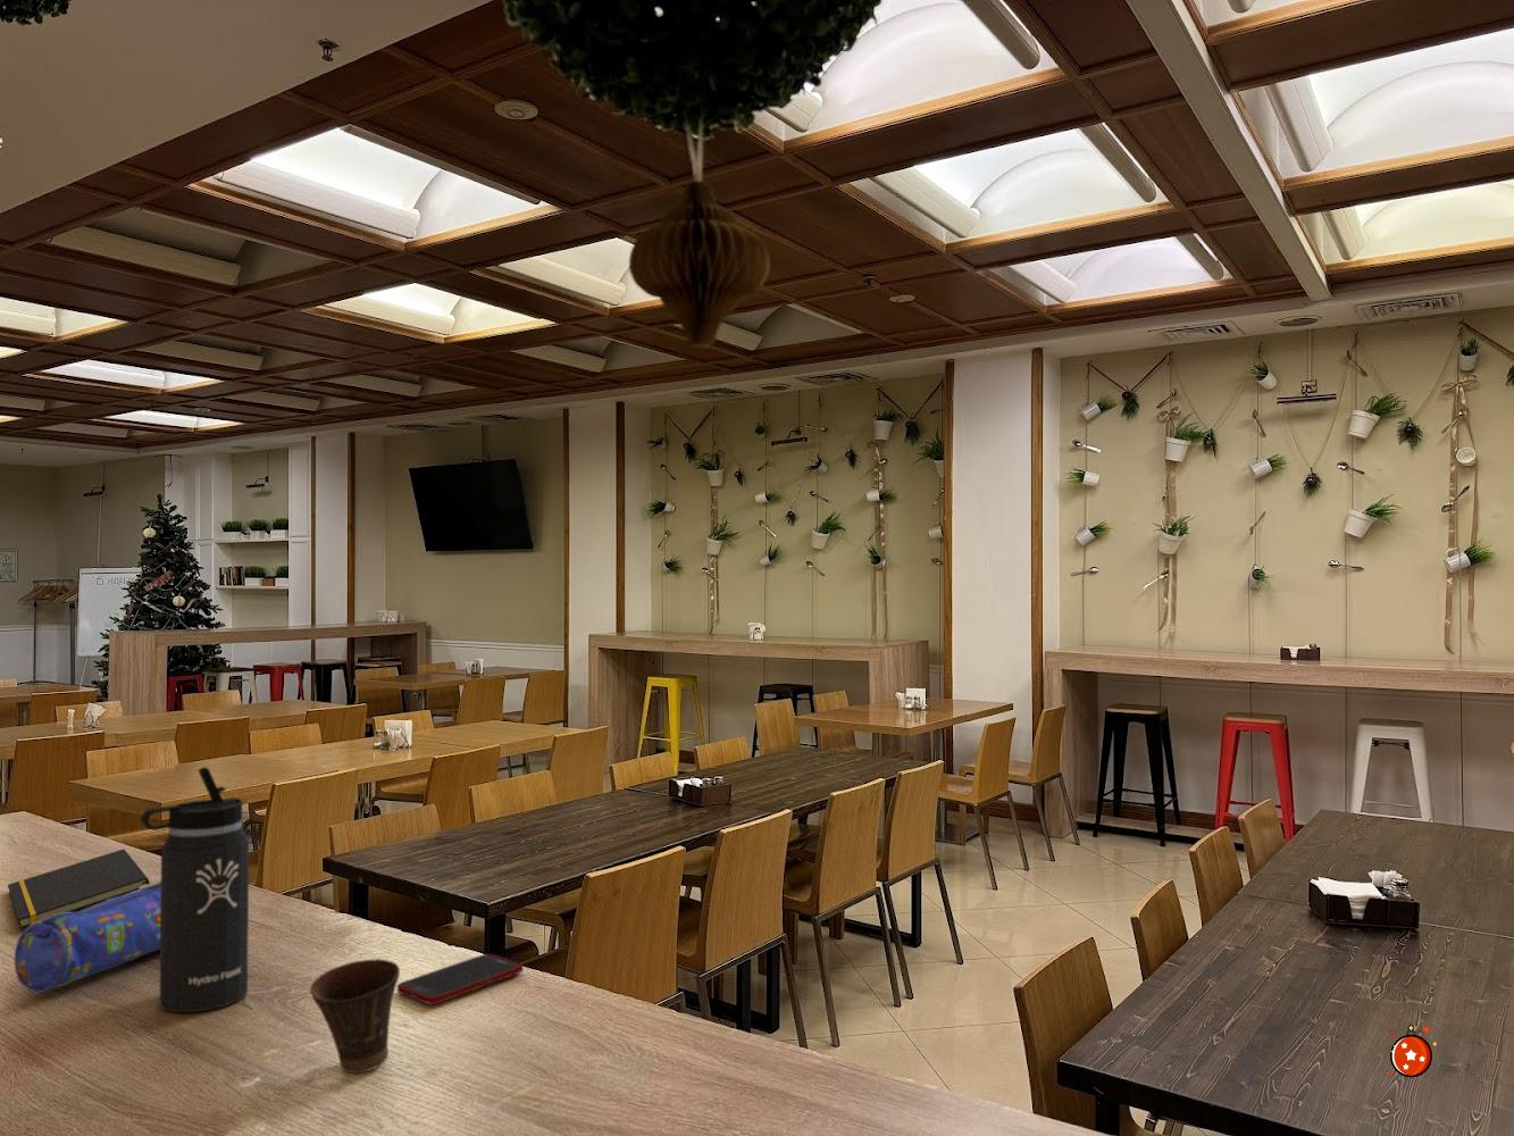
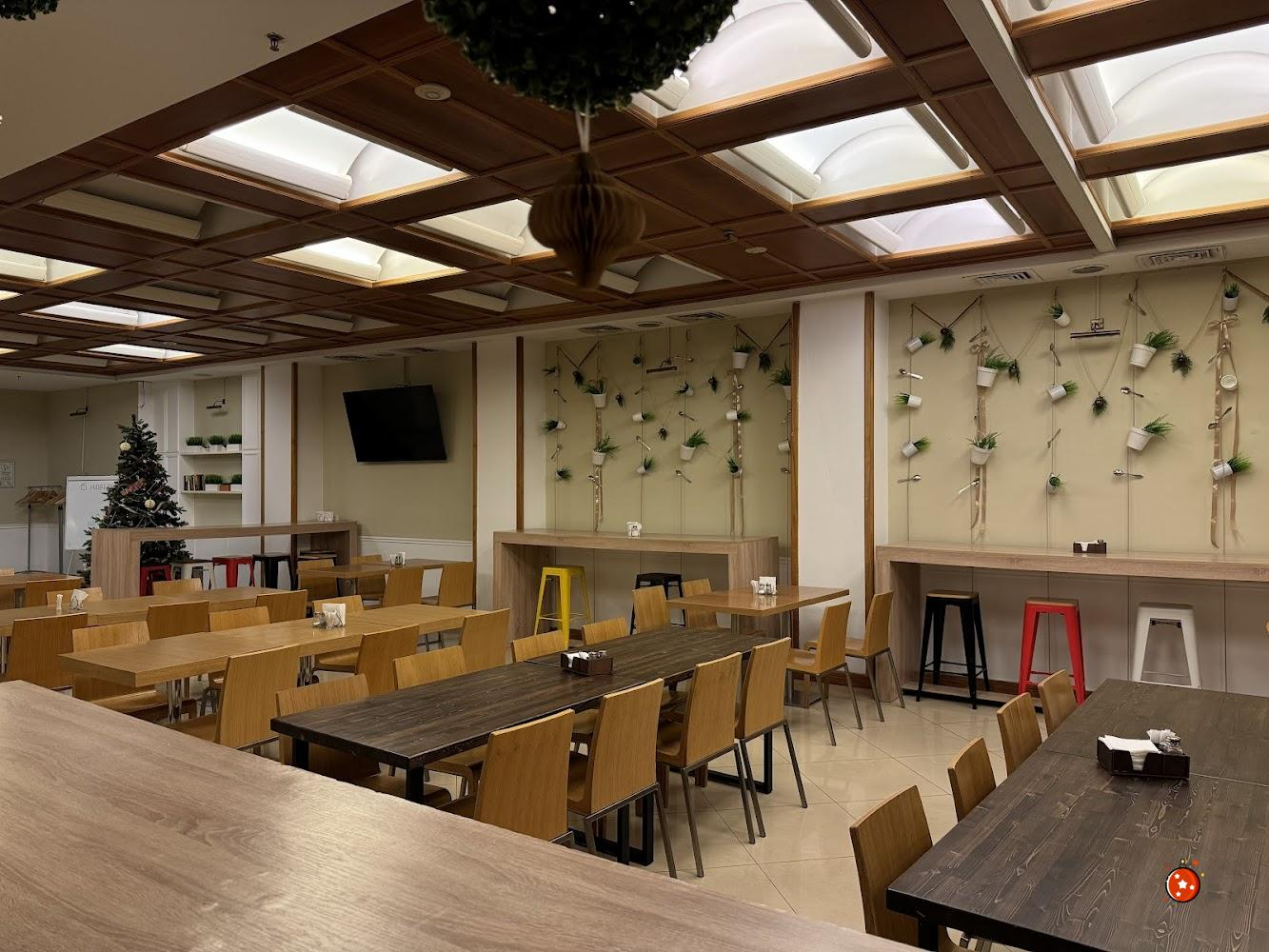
- cup [309,958,401,1074]
- pencil case [13,879,161,993]
- notepad [7,848,152,930]
- thermos bottle [141,766,249,1013]
- cell phone [396,953,525,1006]
